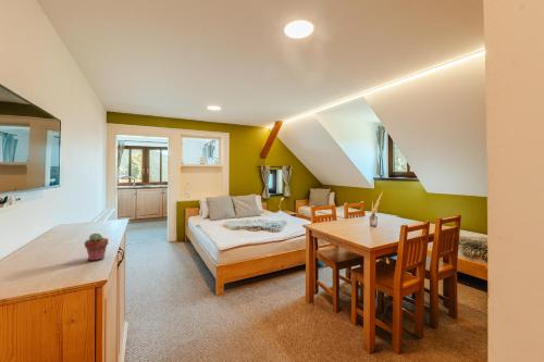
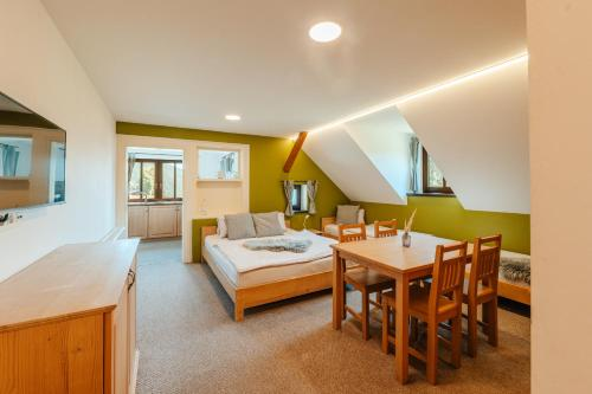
- potted succulent [83,232,109,262]
